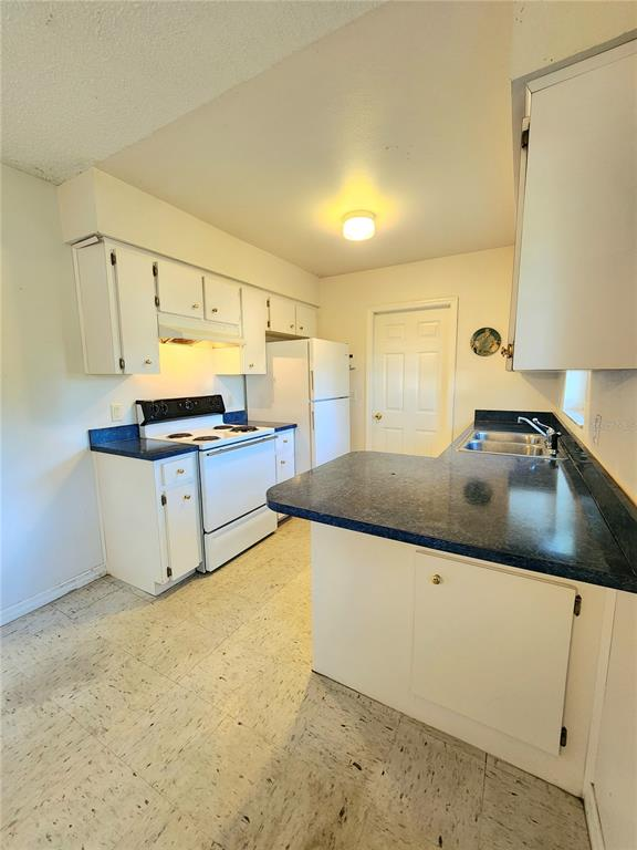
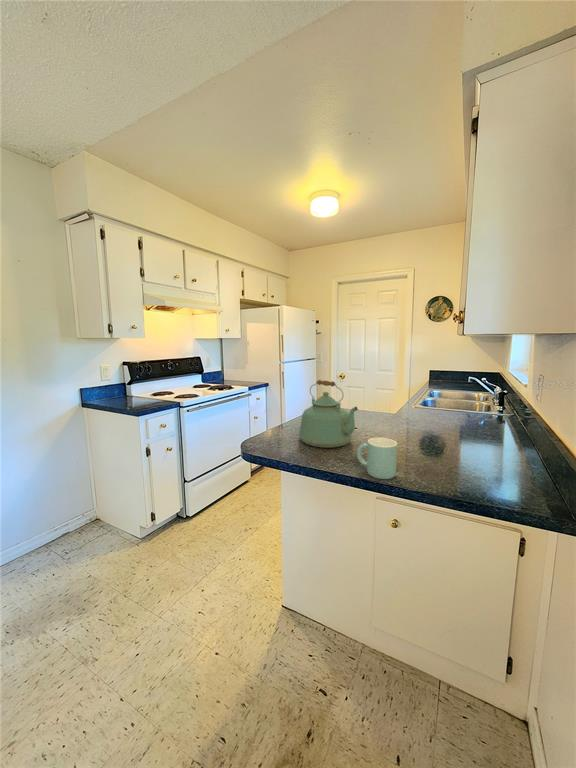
+ kettle [298,379,359,449]
+ mug [356,437,398,480]
